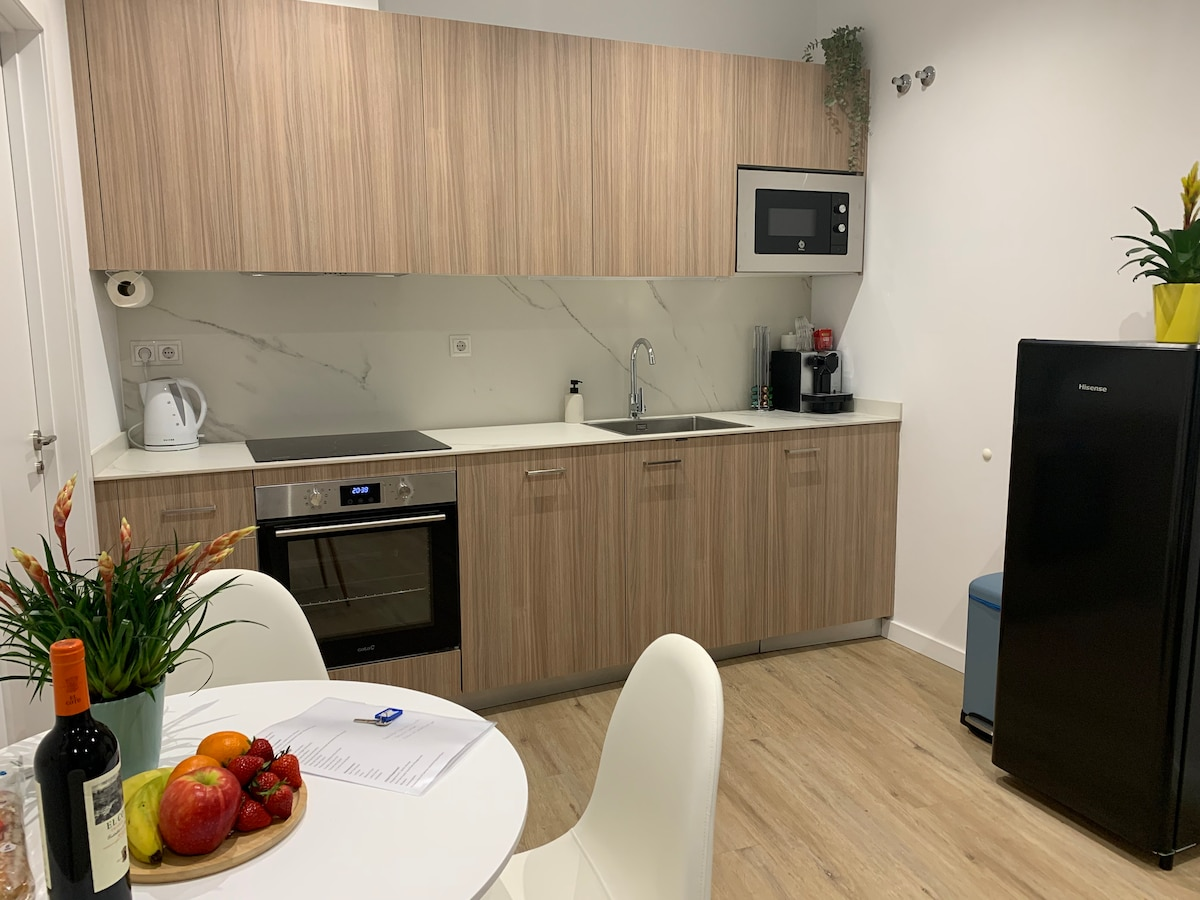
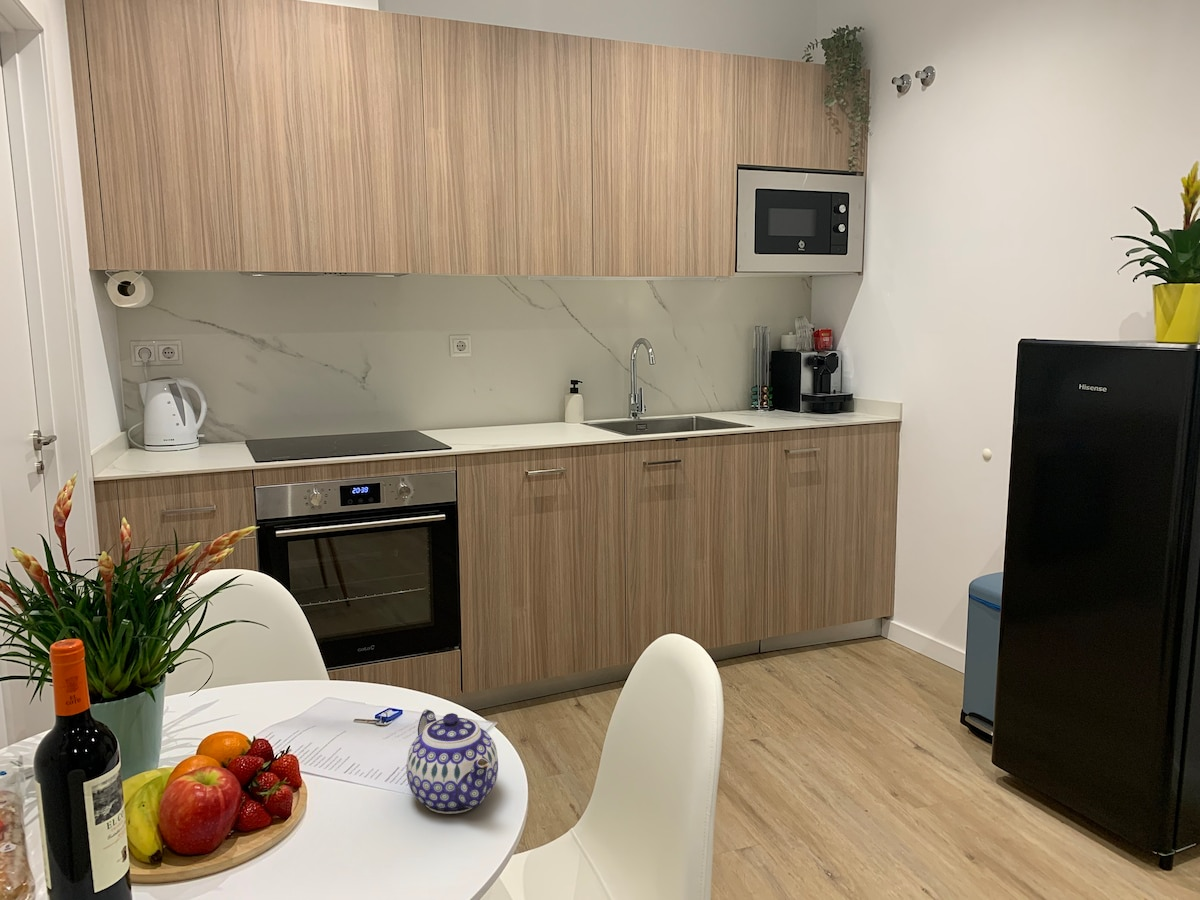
+ teapot [405,708,499,815]
